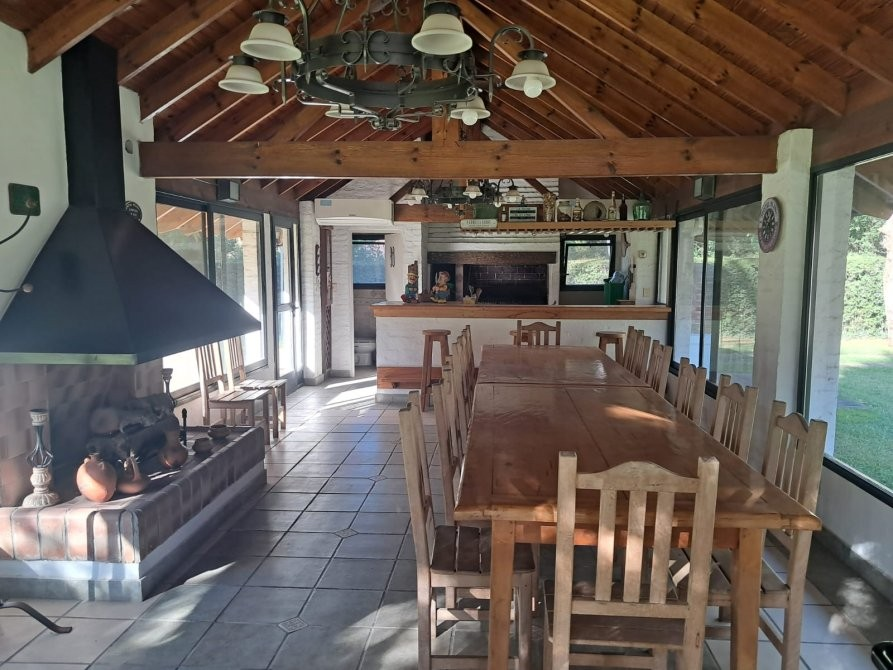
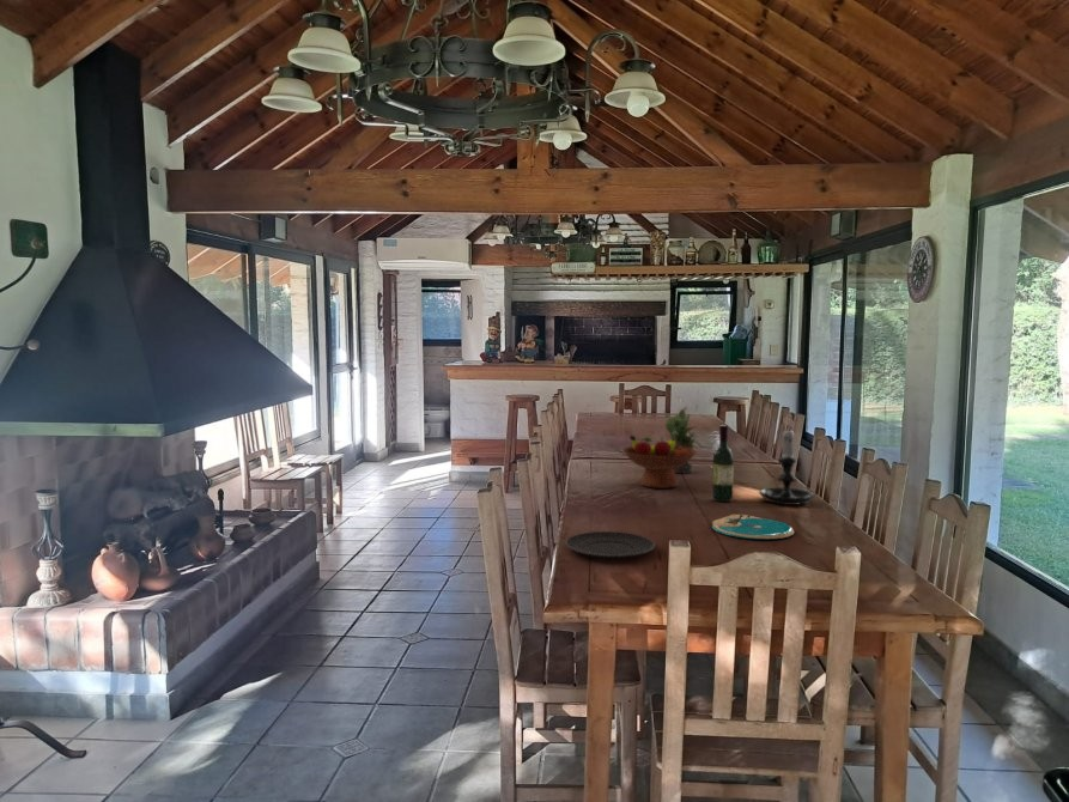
+ wine bottle [711,424,735,503]
+ plate [564,530,656,559]
+ candle holder [757,425,818,506]
+ plate [711,514,795,540]
+ fruit bowl [621,435,698,490]
+ potted plant [662,406,704,474]
